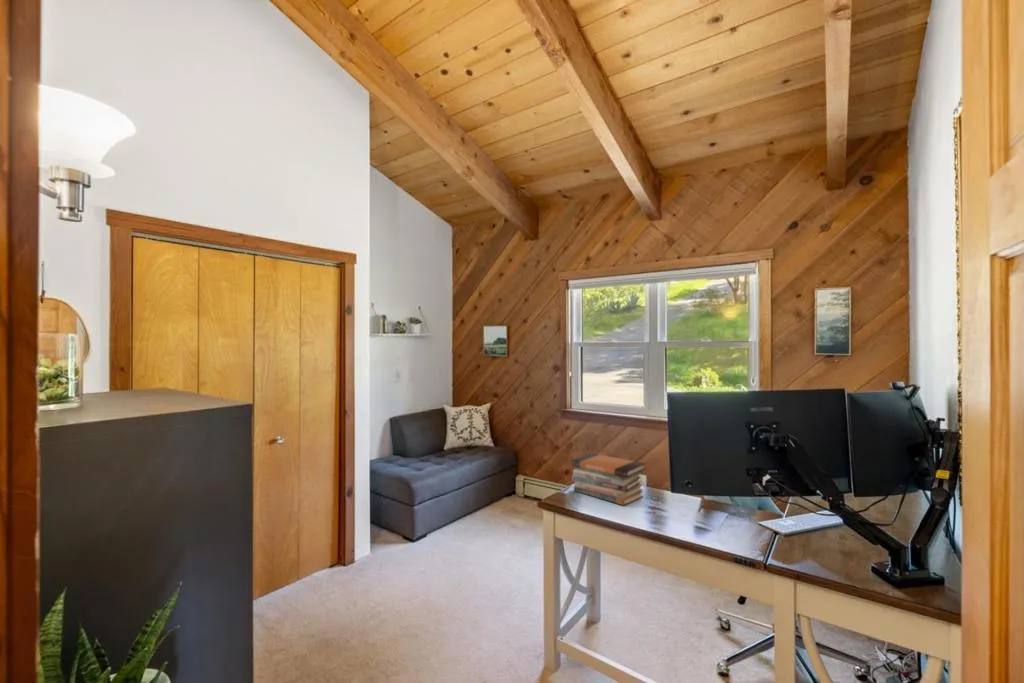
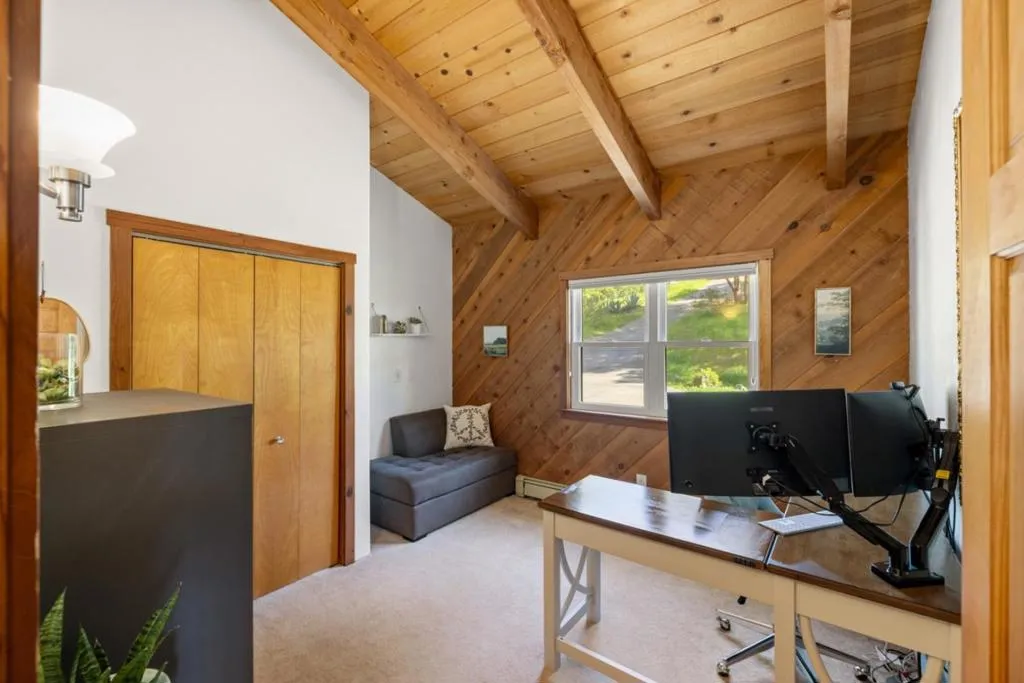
- book stack [571,452,647,506]
